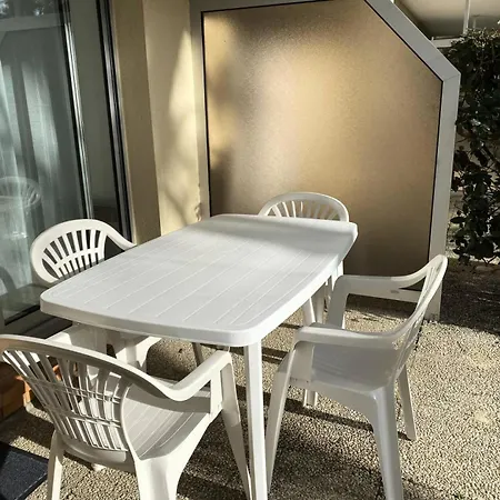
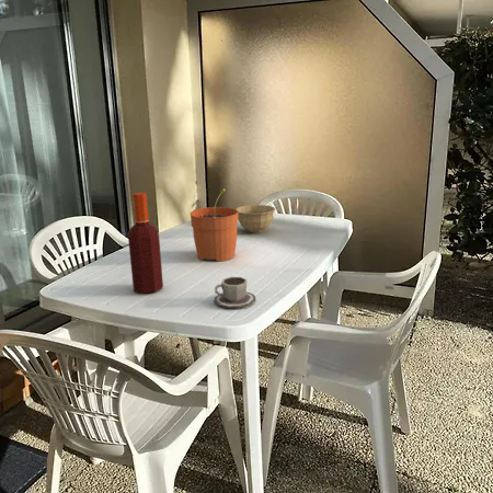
+ bowl [234,204,276,234]
+ plant pot [188,187,239,263]
+ cup [214,276,256,309]
+ bottle [127,192,164,295]
